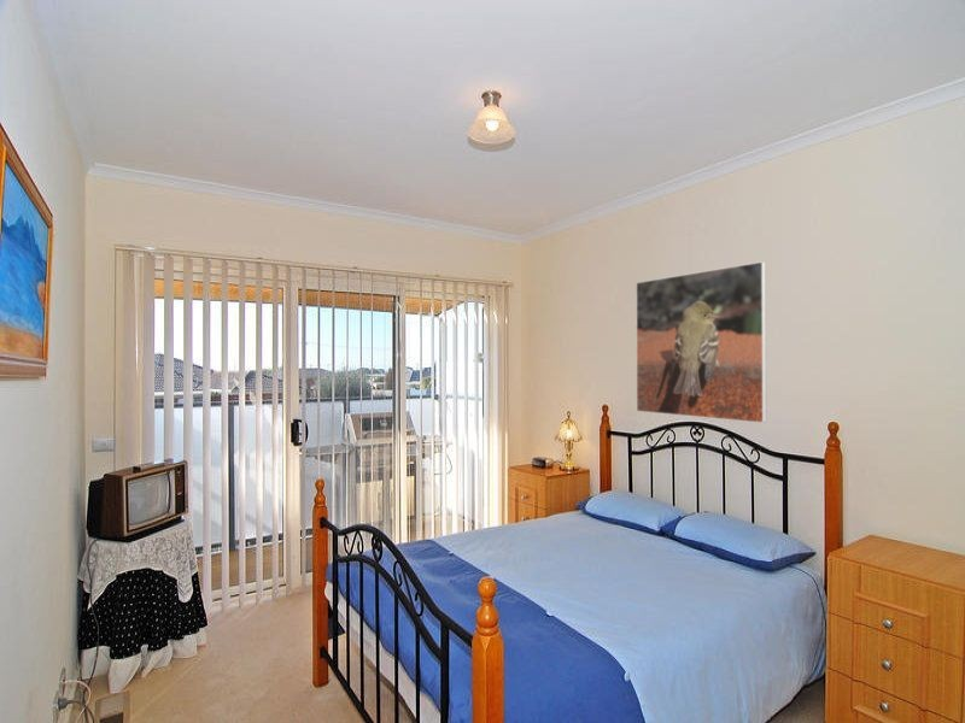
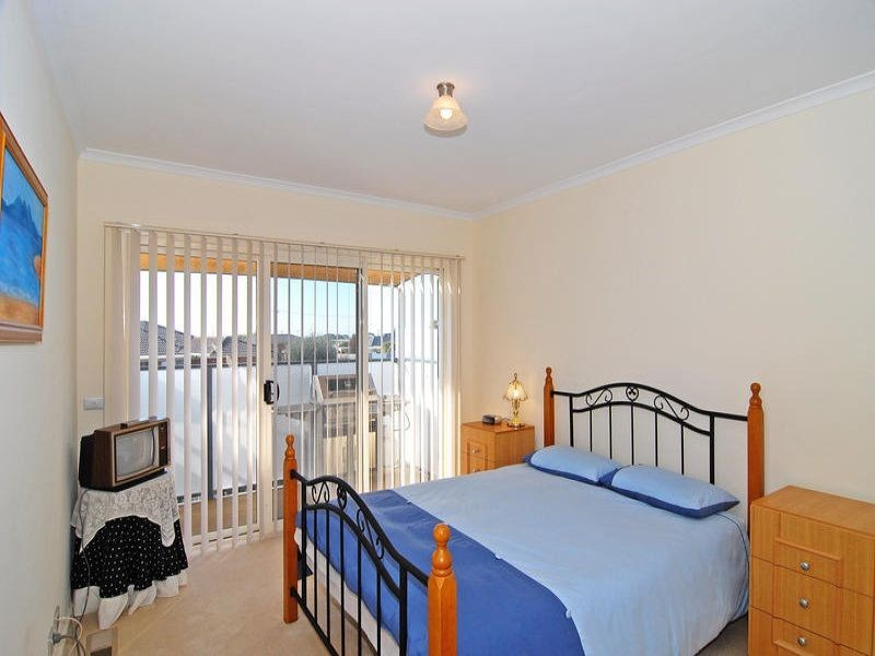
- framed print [634,260,767,424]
